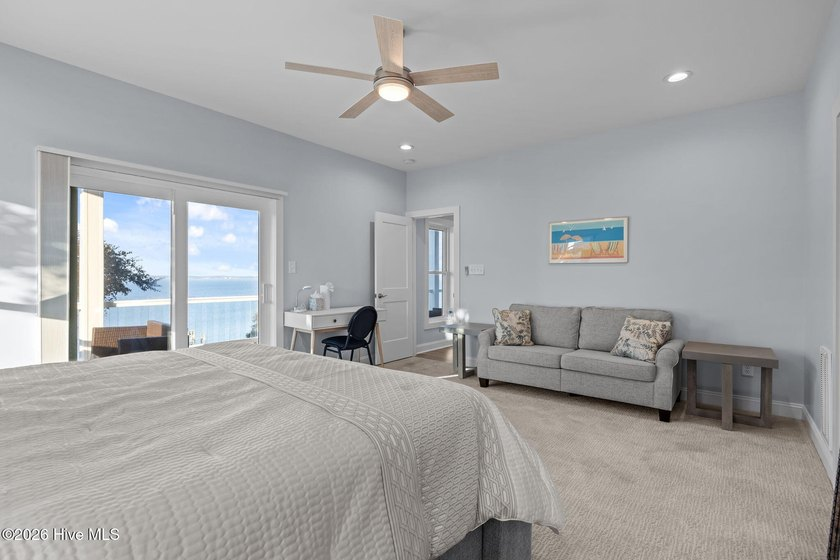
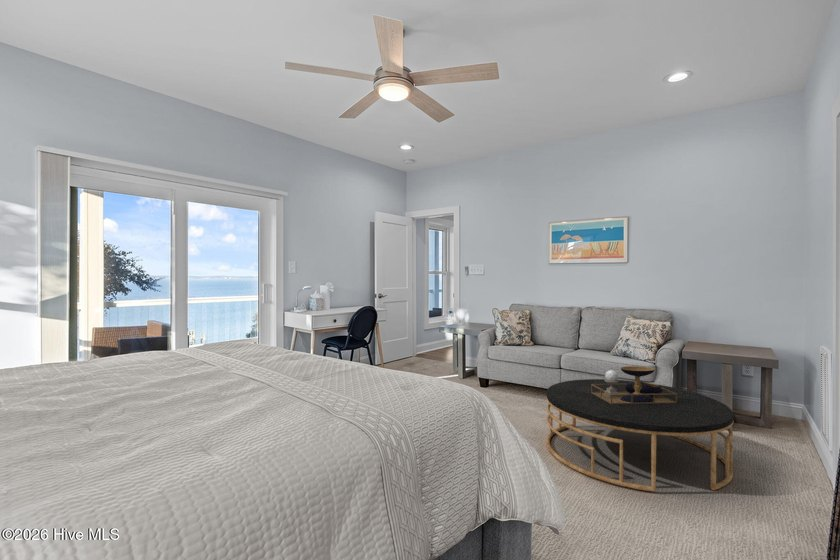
+ coffee table [545,365,735,493]
